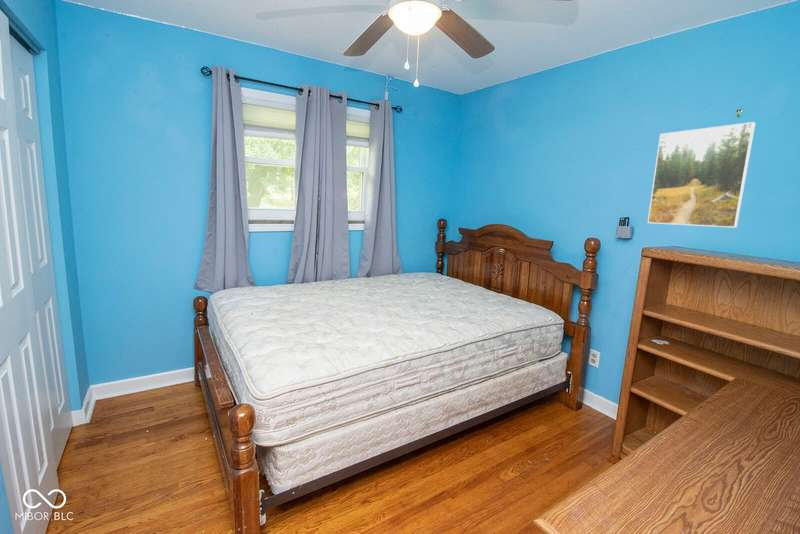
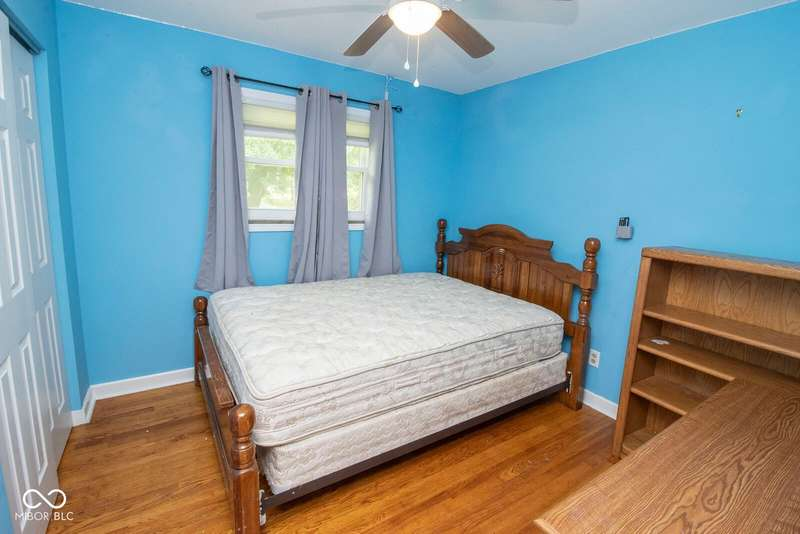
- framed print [647,121,757,229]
